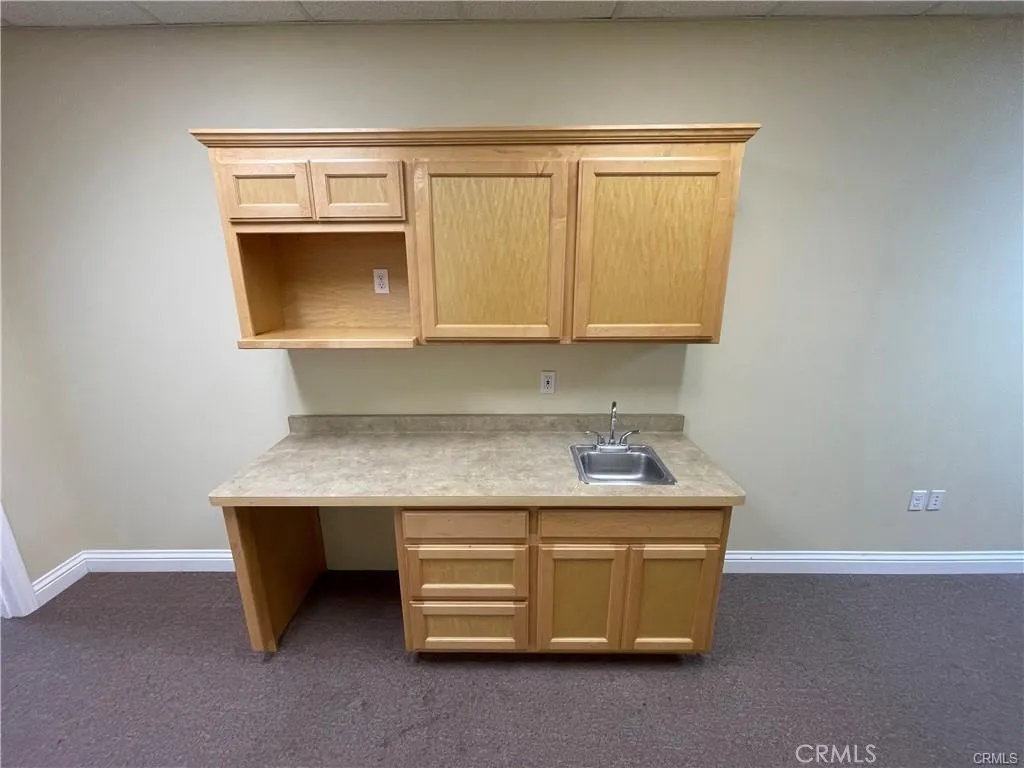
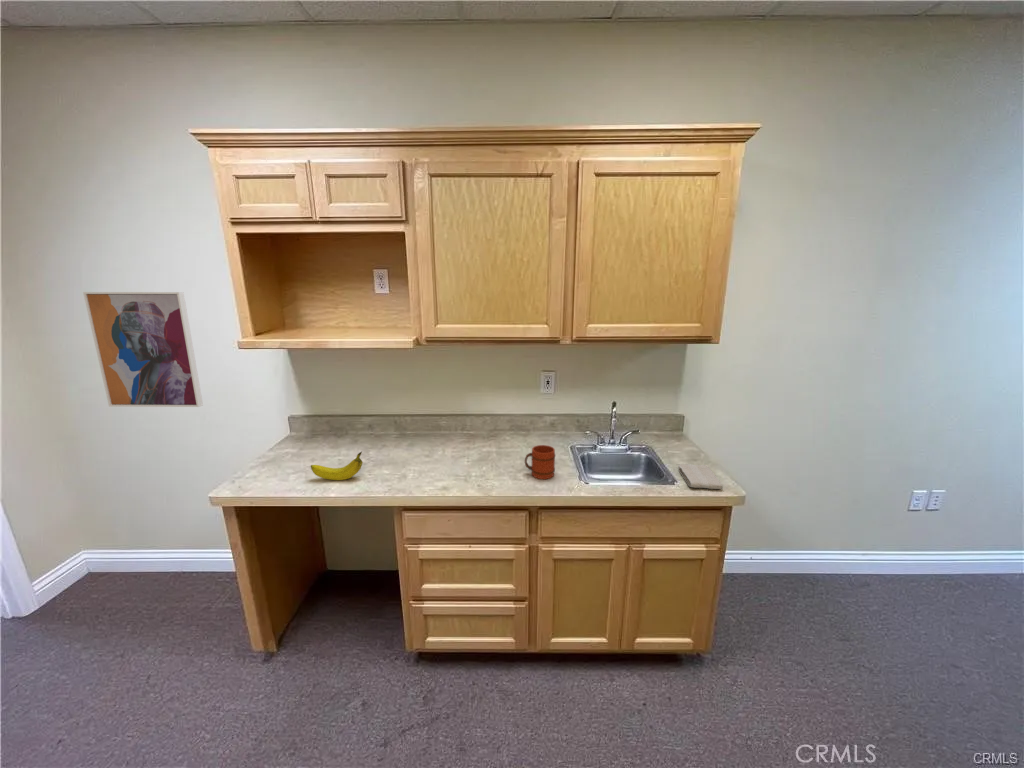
+ fruit [310,451,364,481]
+ washcloth [678,463,724,490]
+ mug [524,444,556,480]
+ wall art [82,291,204,408]
